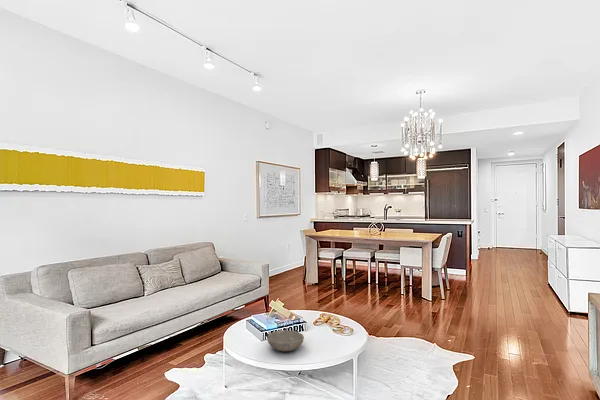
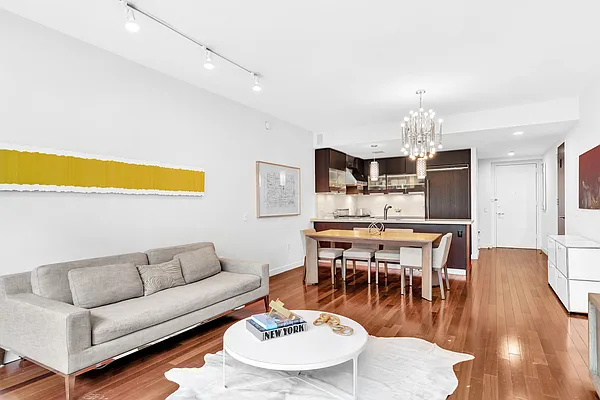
- bowl [266,329,305,352]
